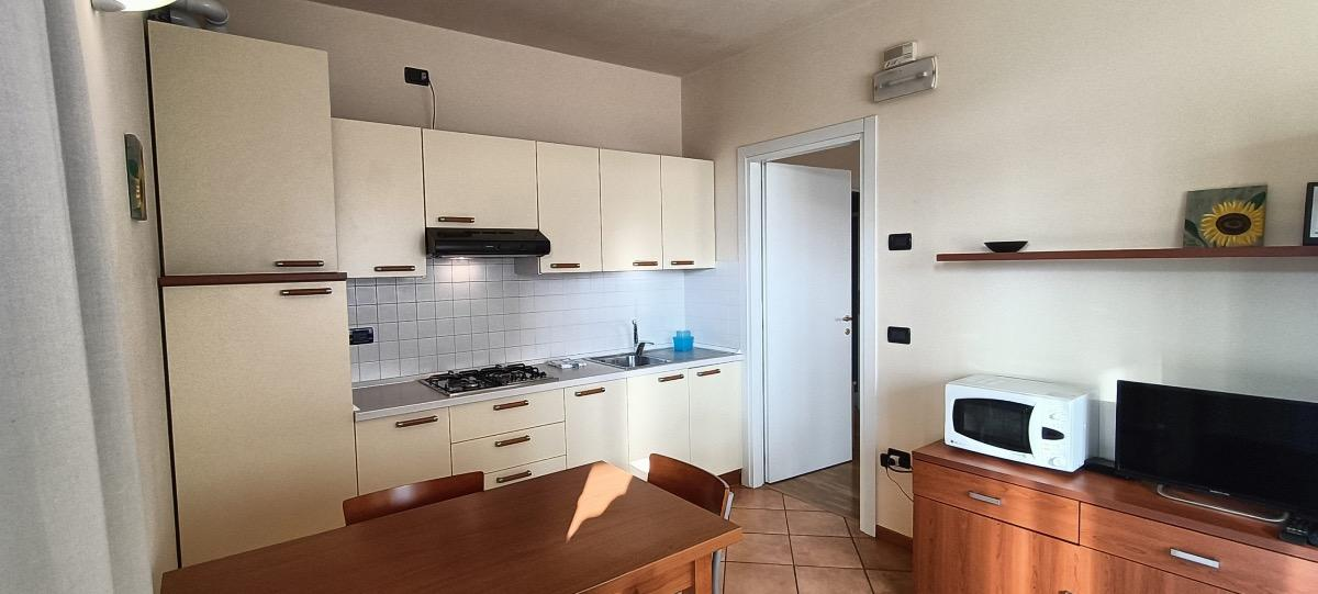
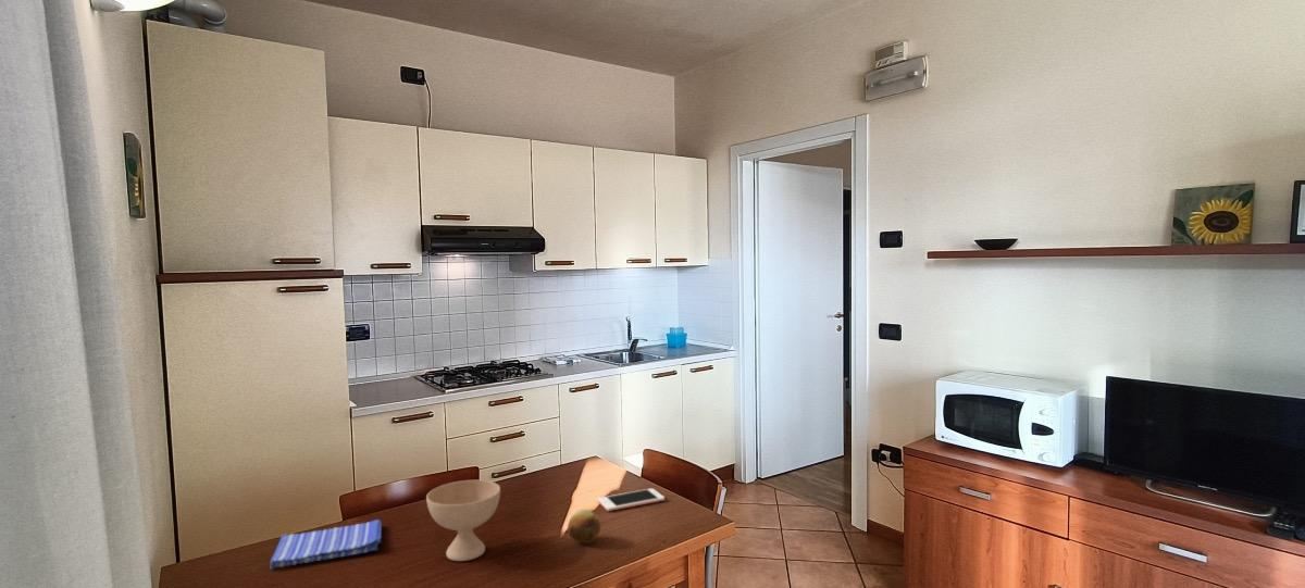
+ fruit [567,509,601,545]
+ cell phone [597,487,666,512]
+ dish towel [269,518,383,570]
+ bowl [425,479,501,562]
